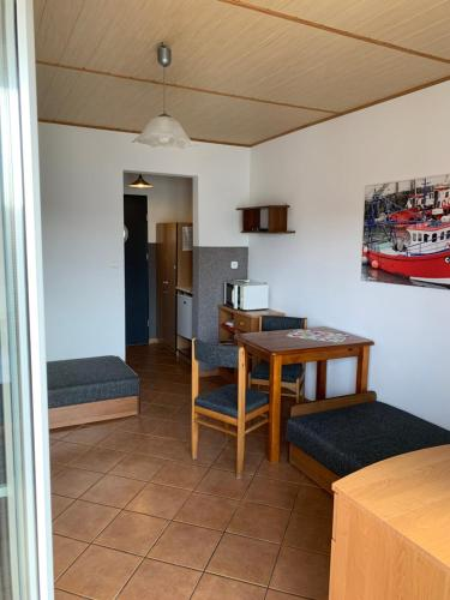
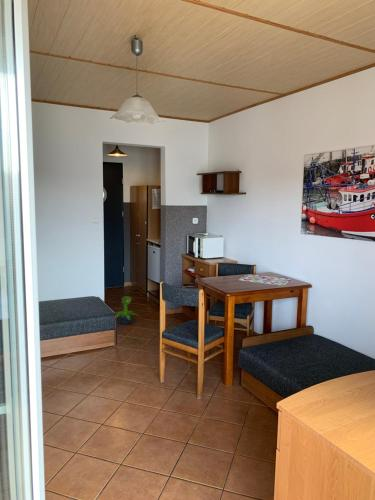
+ potted plant [115,295,138,325]
